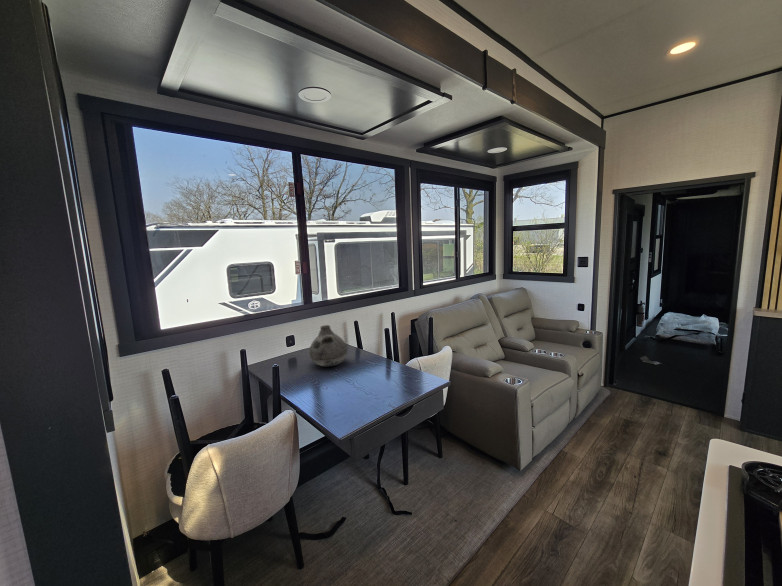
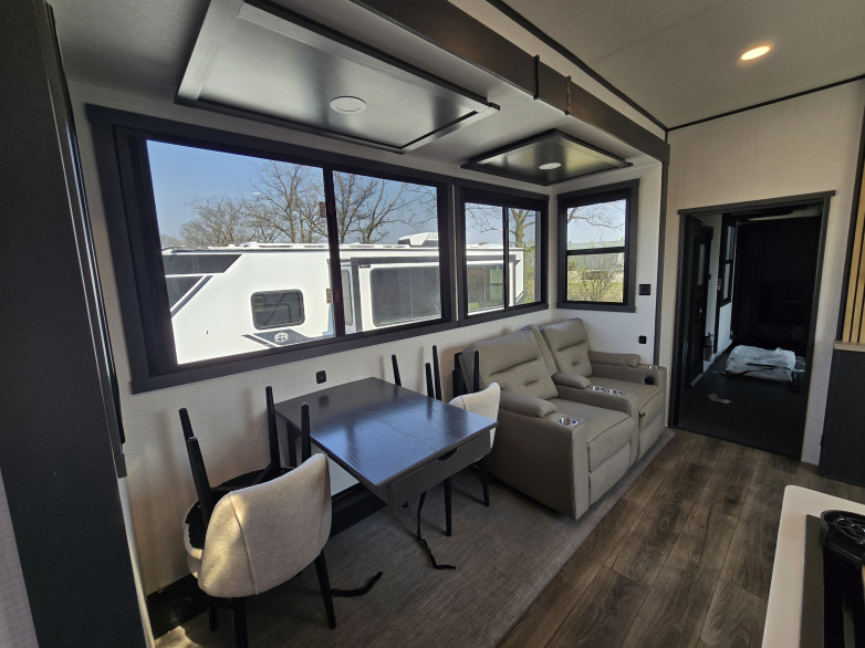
- vase [308,324,348,367]
